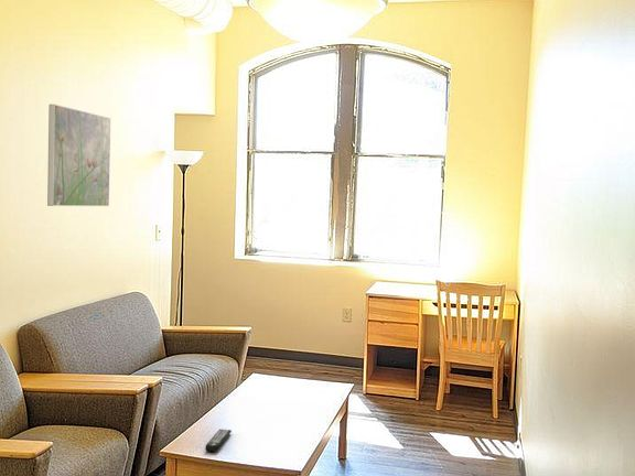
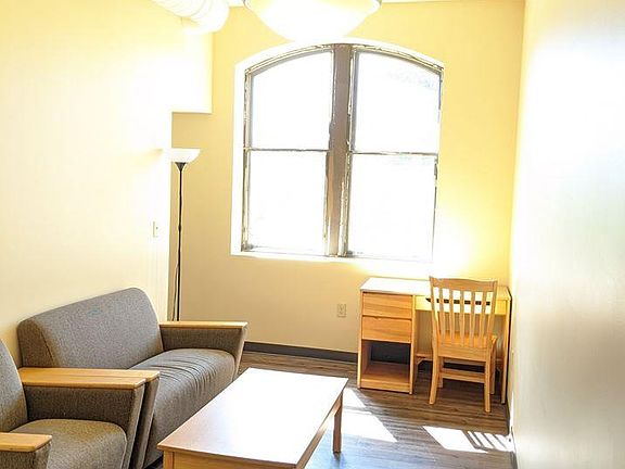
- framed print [46,104,111,207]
- remote control [204,429,233,453]
